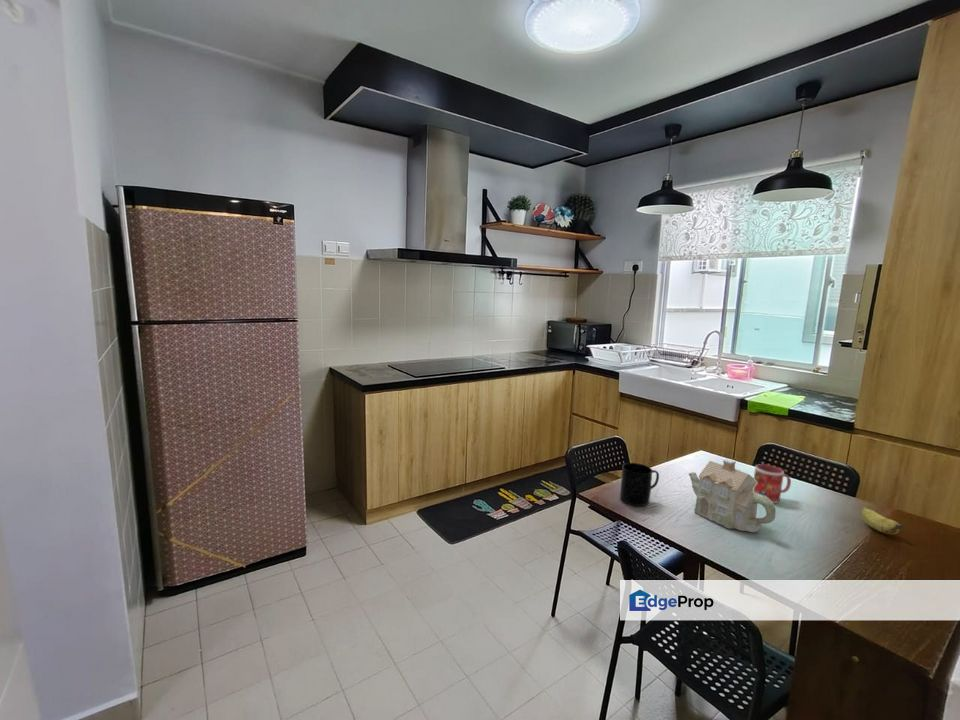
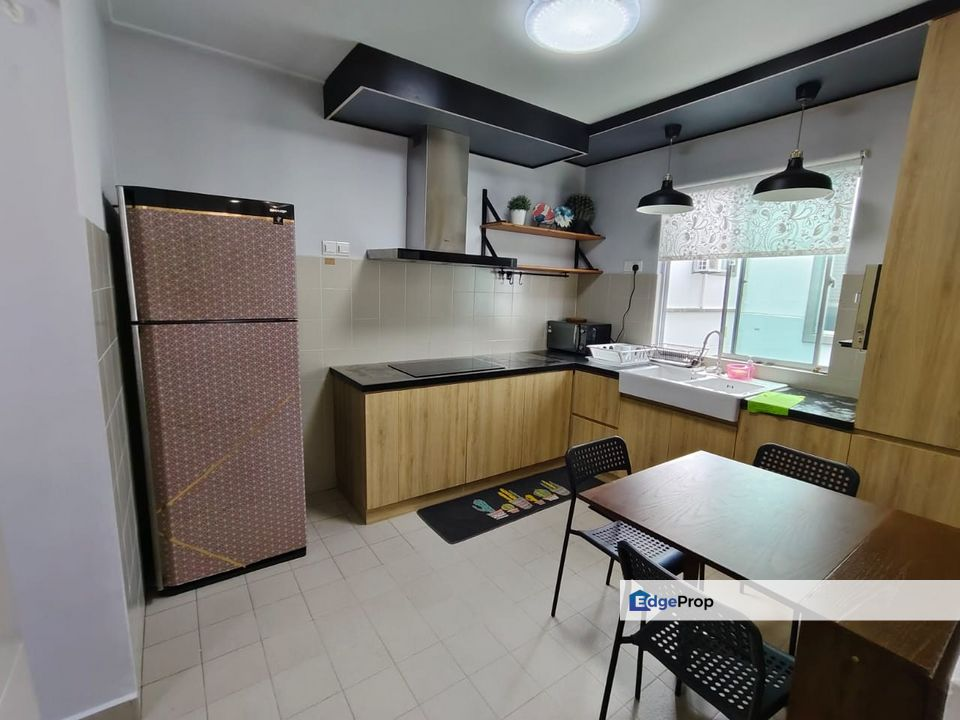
- teapot [688,458,777,533]
- banana [861,506,904,535]
- mug [753,463,792,504]
- mug [619,462,660,507]
